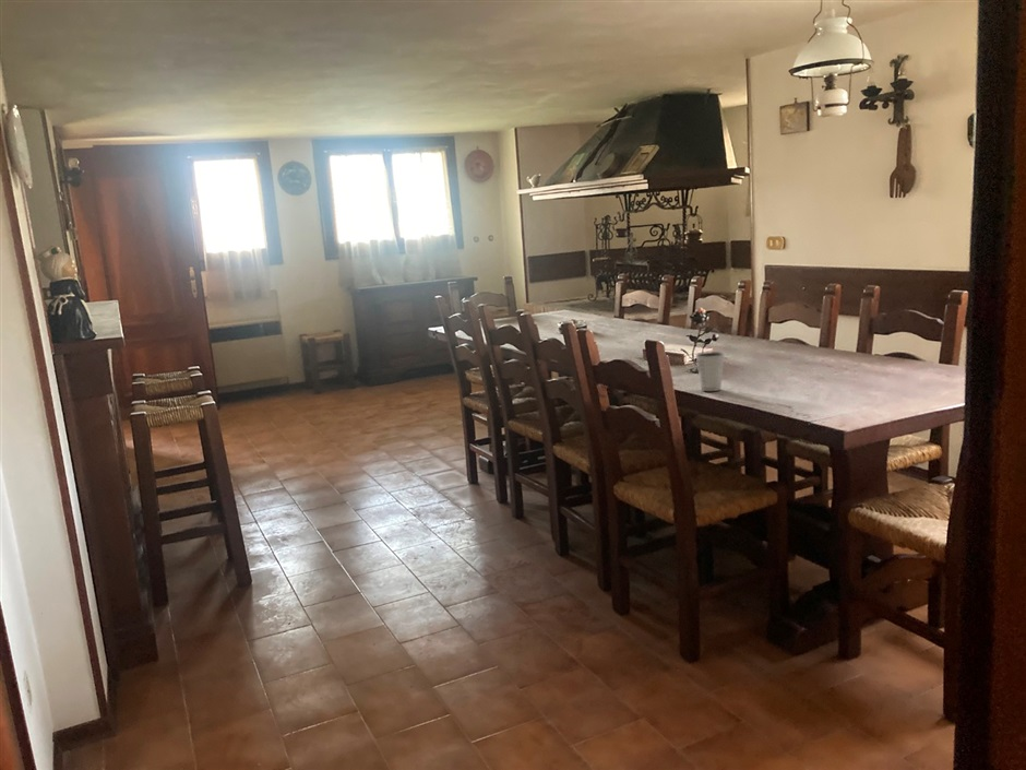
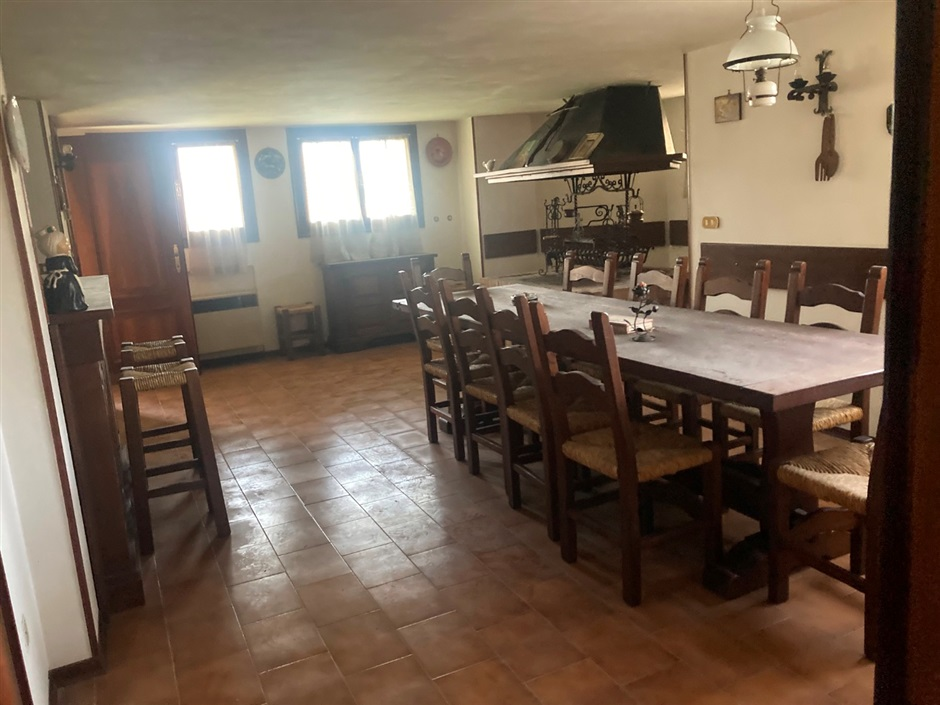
- dixie cup [694,351,726,392]
